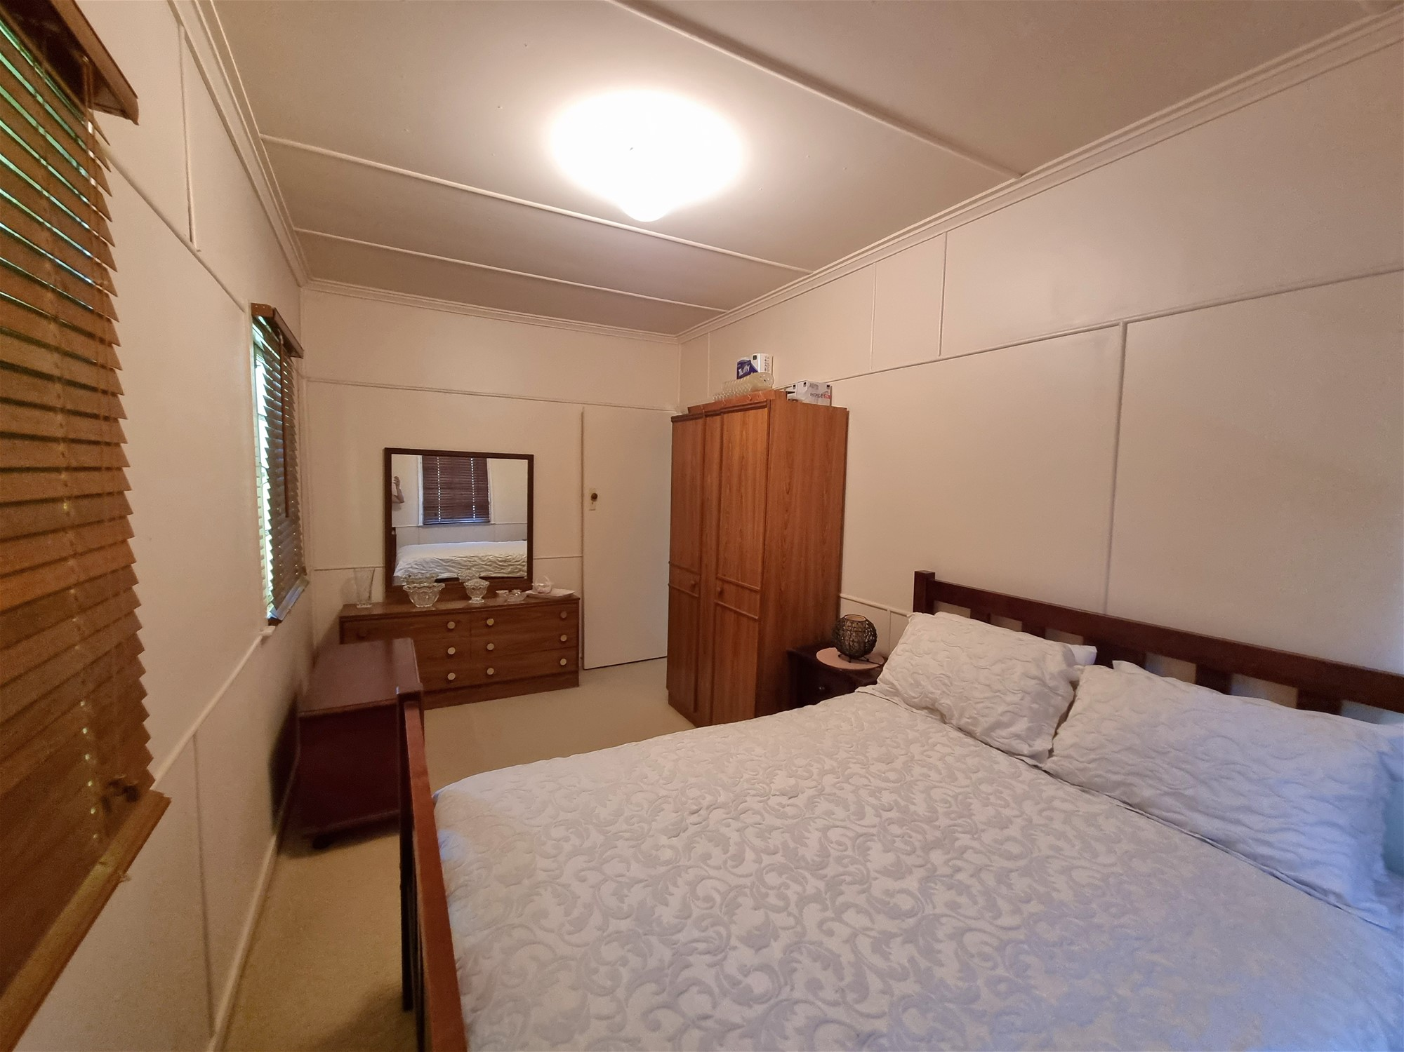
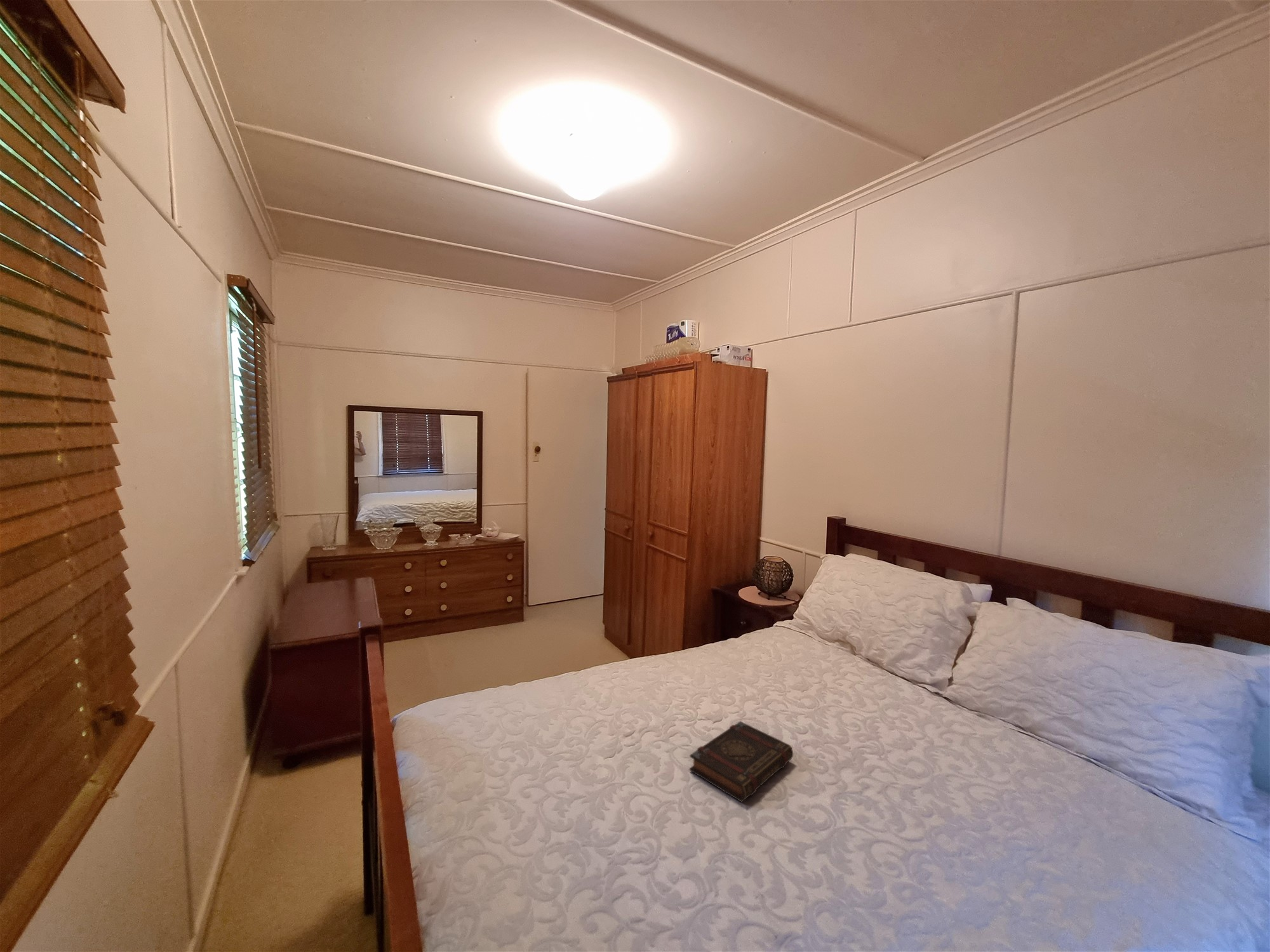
+ book [689,720,794,803]
